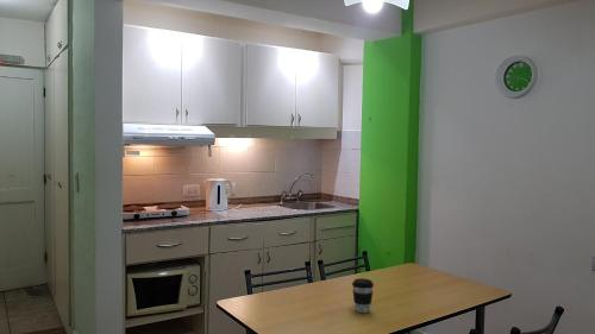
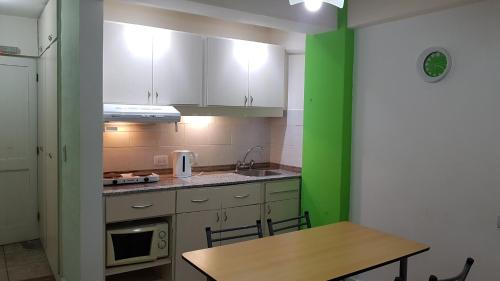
- coffee cup [351,277,375,314]
